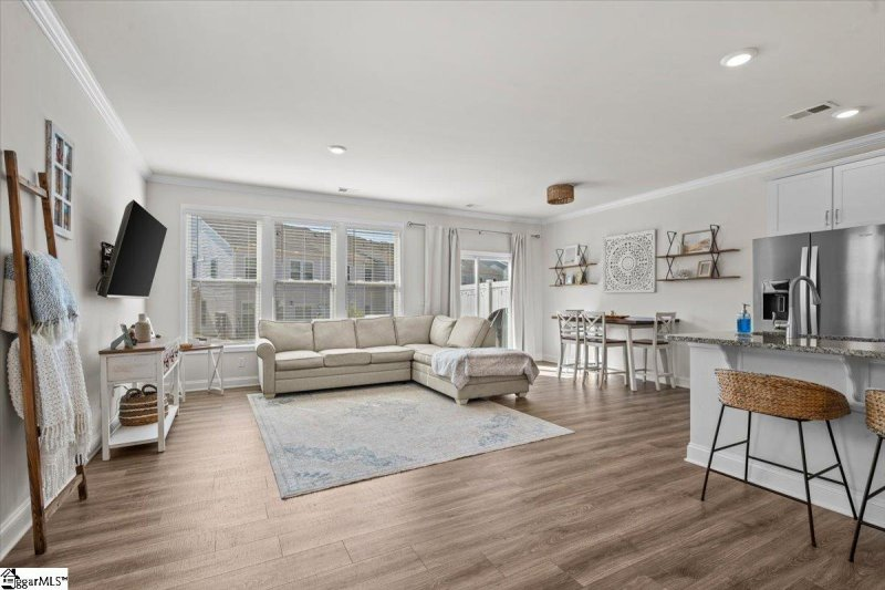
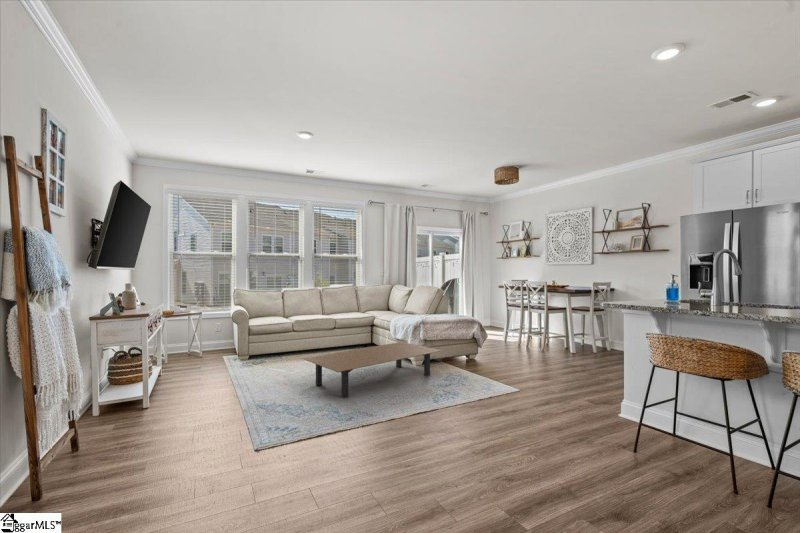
+ coffee table [301,341,443,398]
